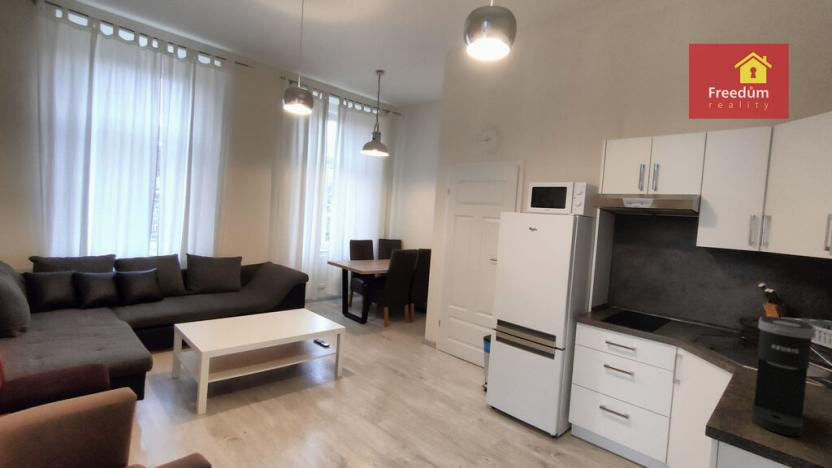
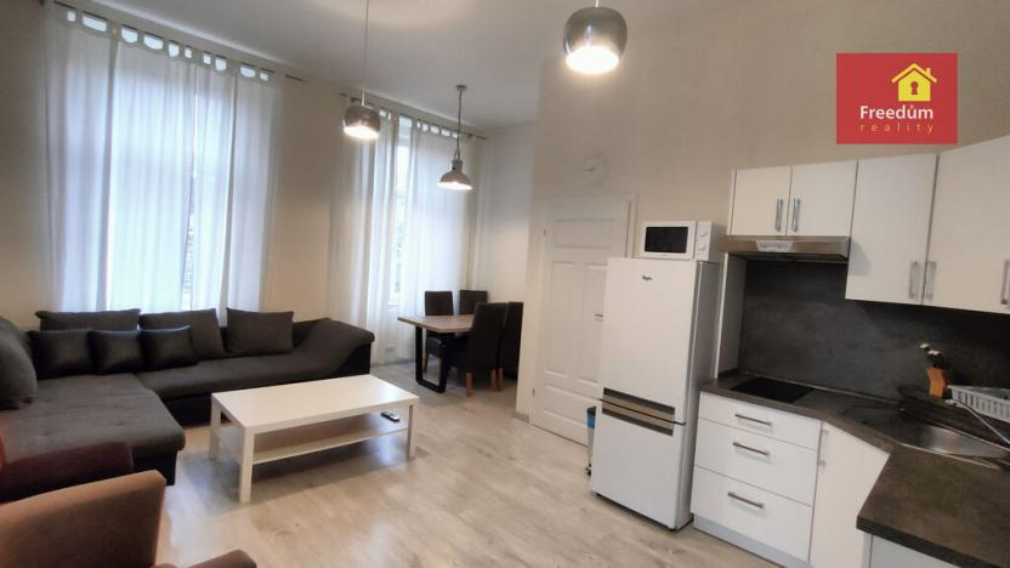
- coffee maker [751,315,816,437]
